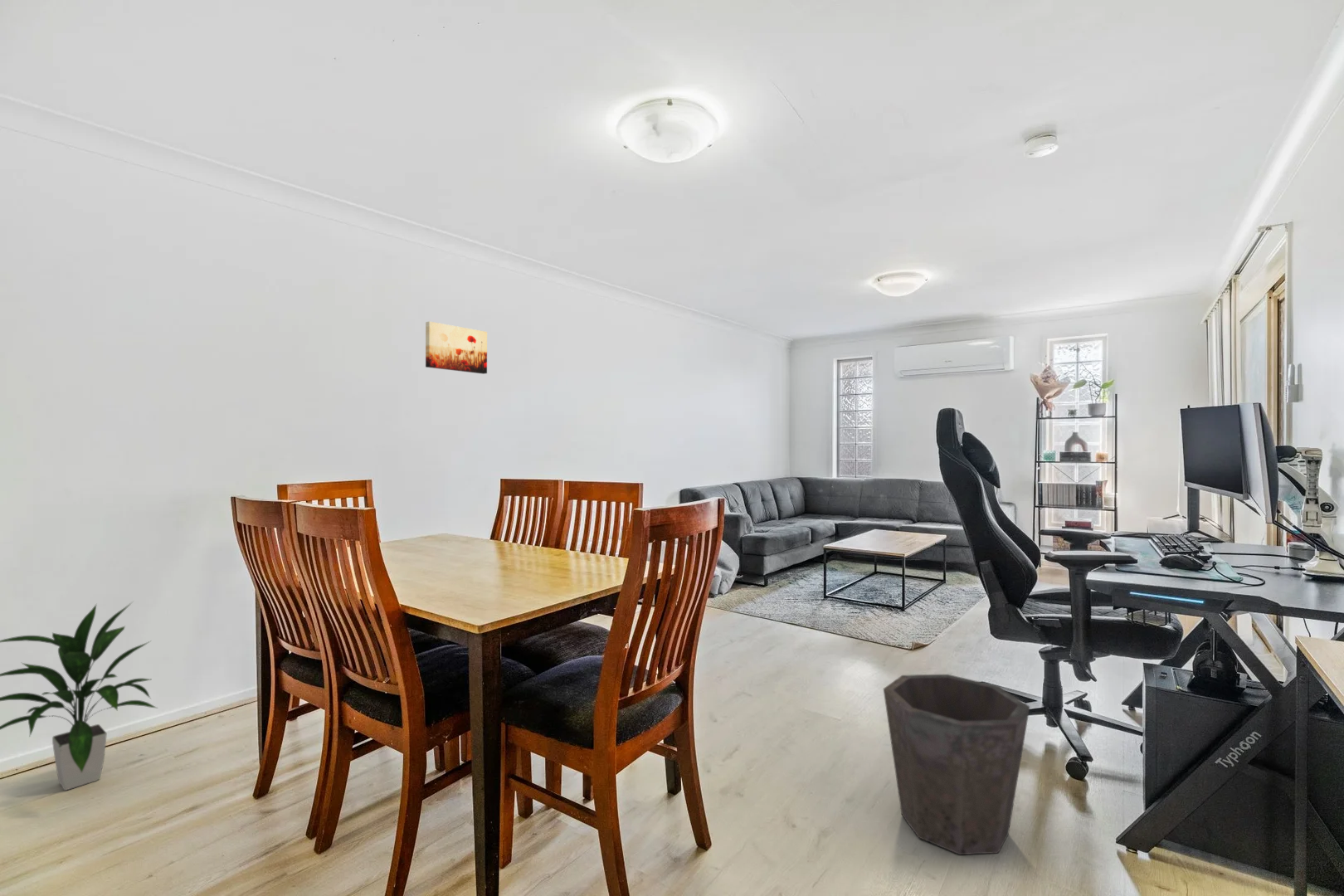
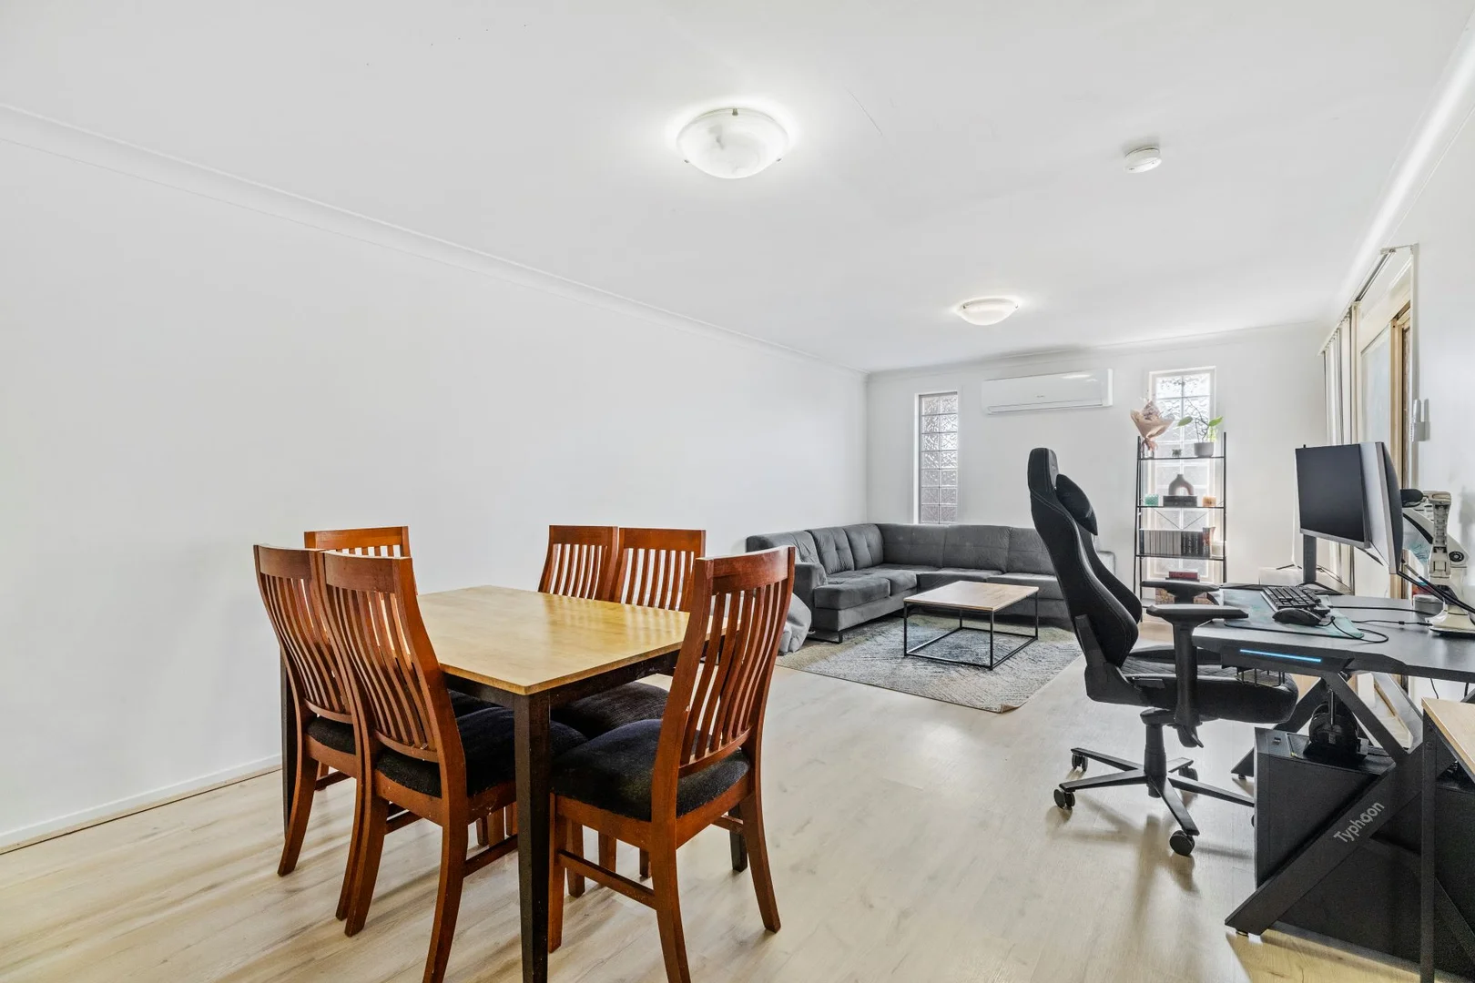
- waste bin [883,674,1030,855]
- wall art [425,320,488,375]
- indoor plant [0,600,159,791]
